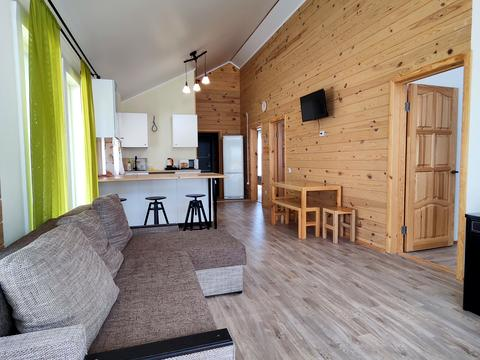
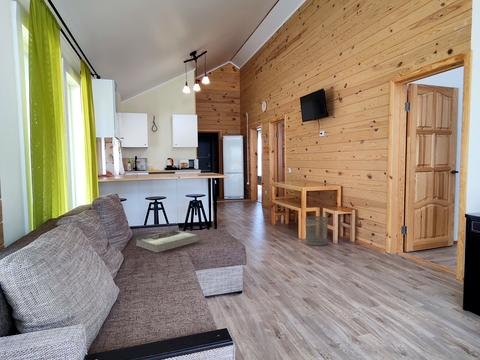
+ waste bin [304,215,329,247]
+ book [135,229,199,253]
